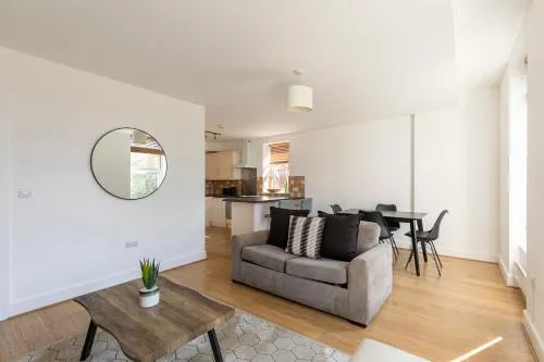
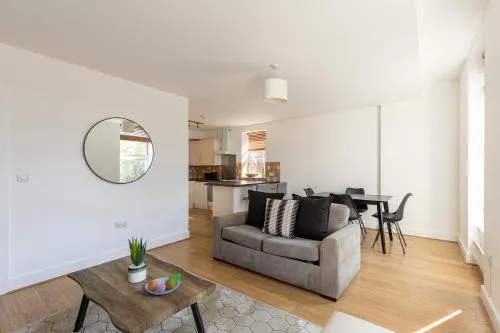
+ fruit bowl [144,273,185,296]
